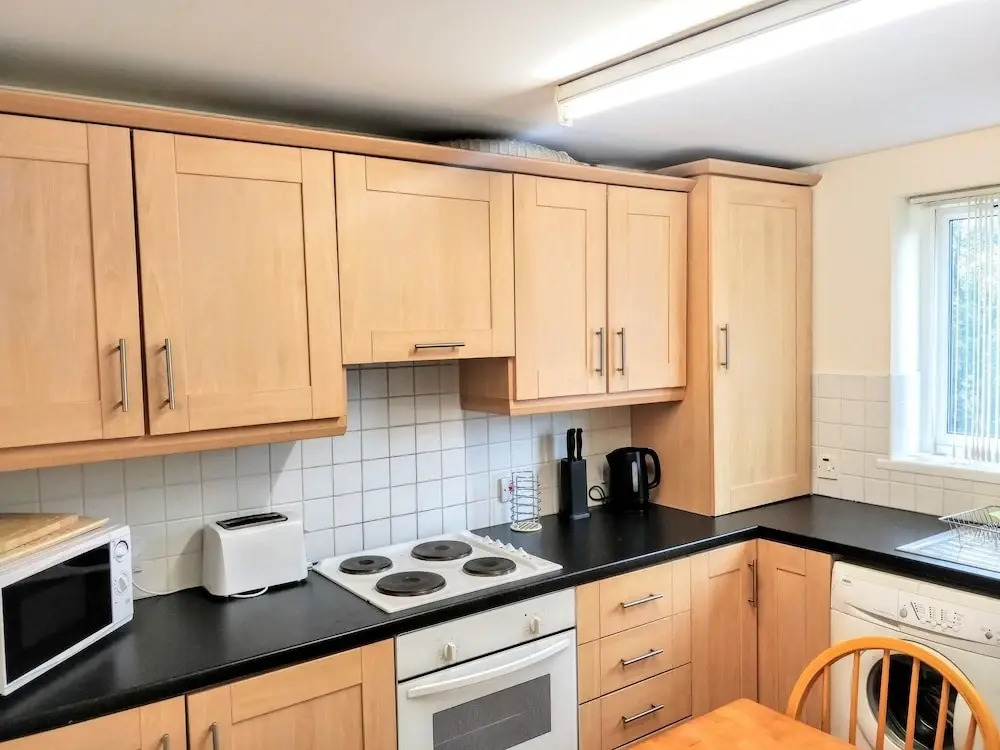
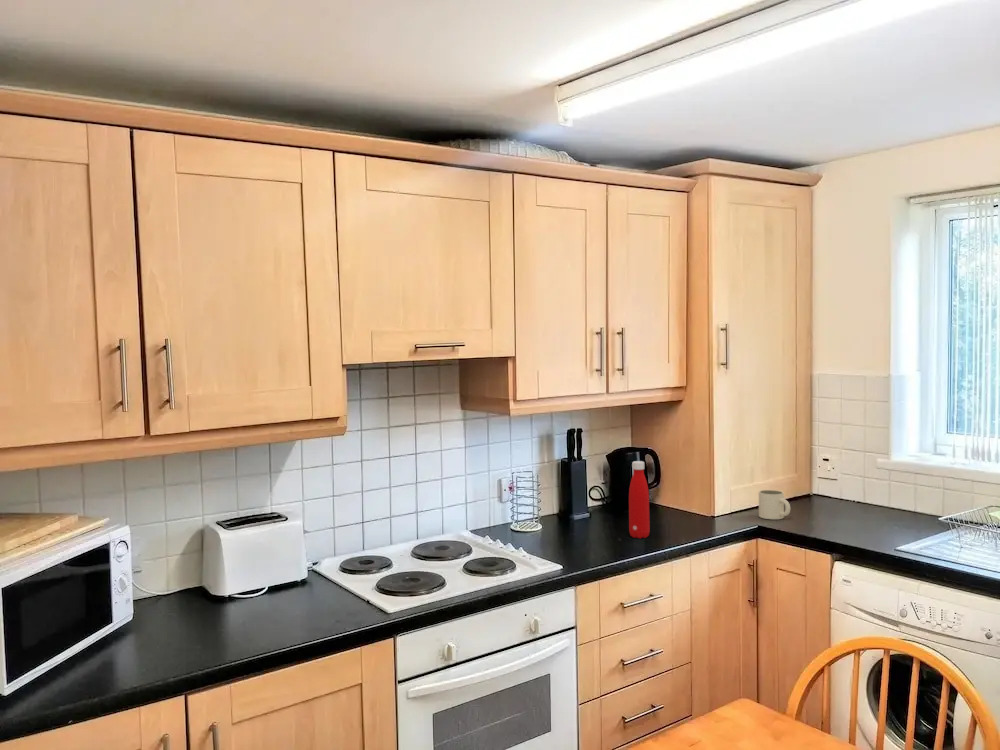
+ mug [758,489,791,520]
+ bottle [628,460,651,539]
